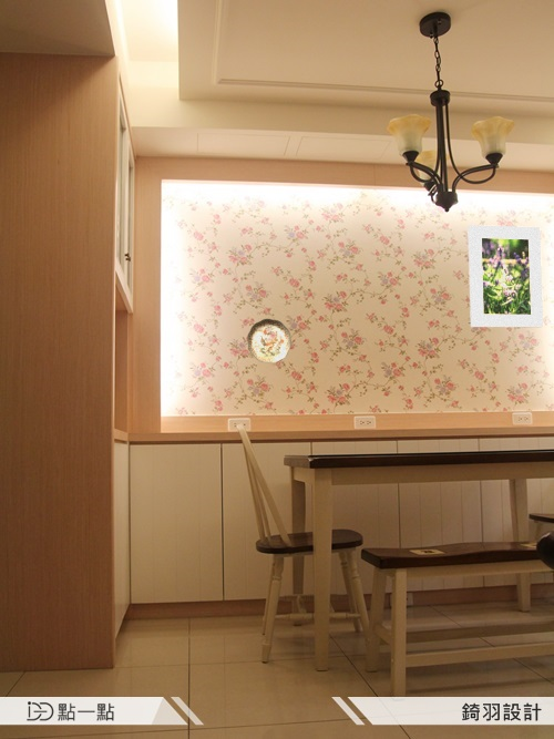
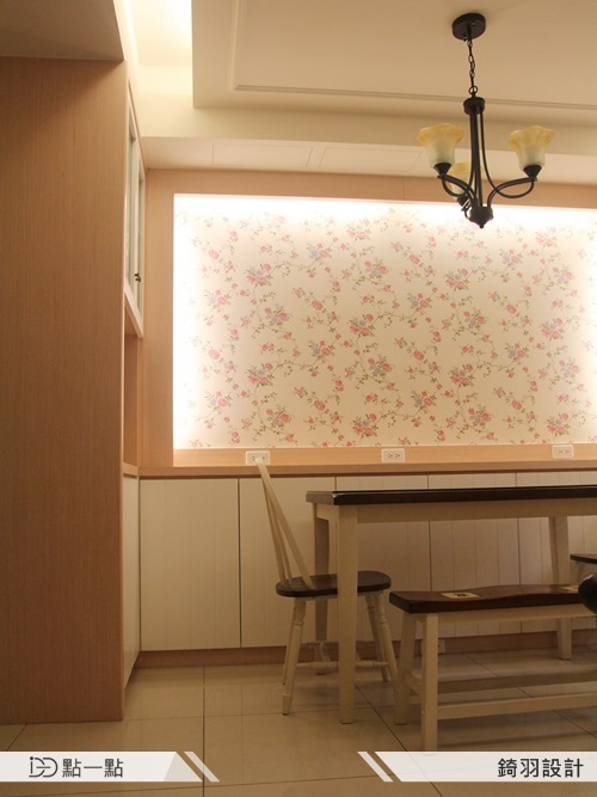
- decorative plate [246,318,293,365]
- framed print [466,224,544,329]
